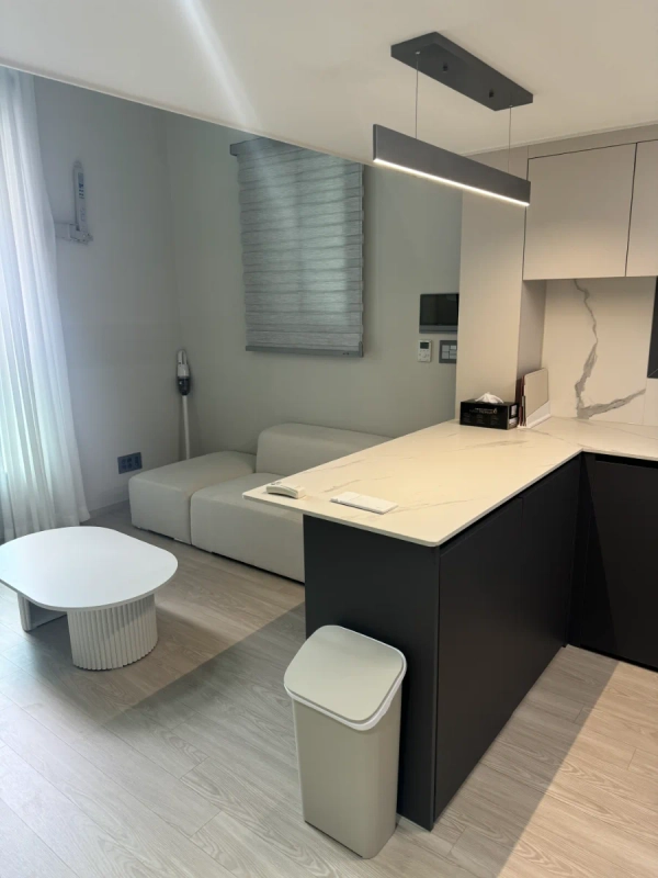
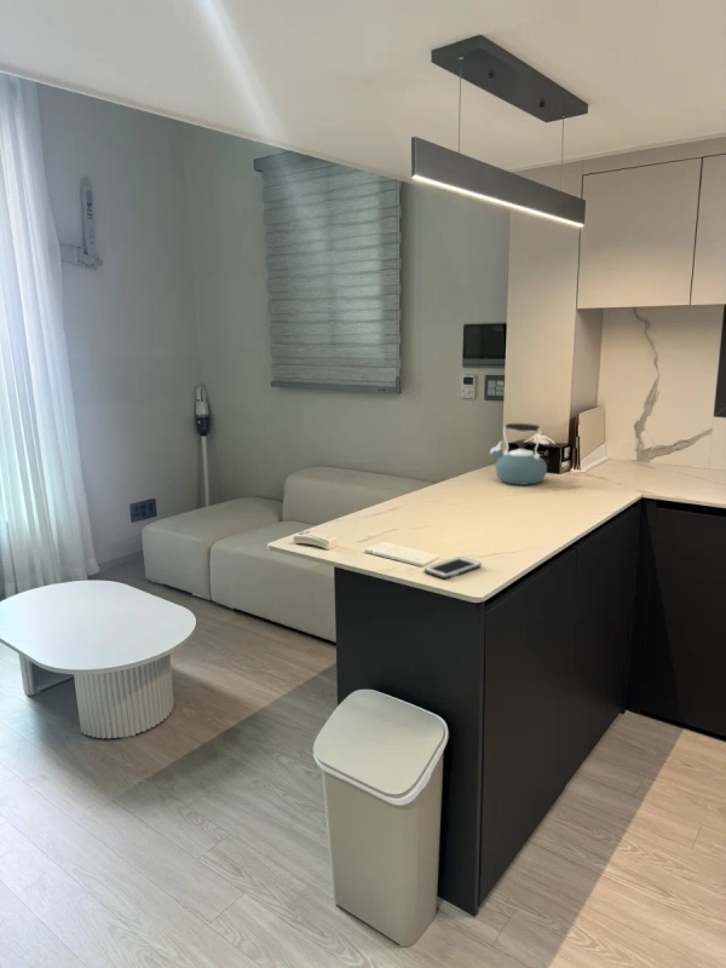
+ kettle [489,422,548,486]
+ cell phone [424,555,483,580]
